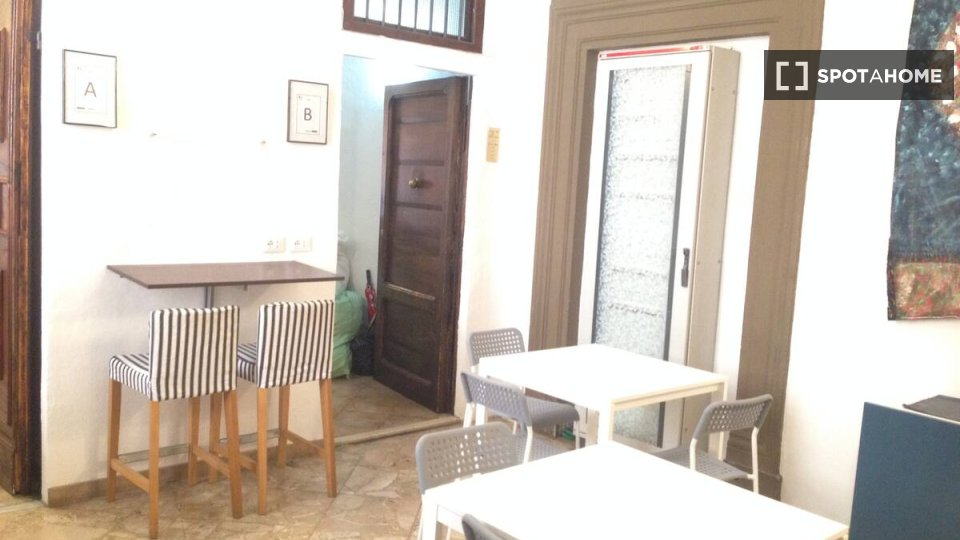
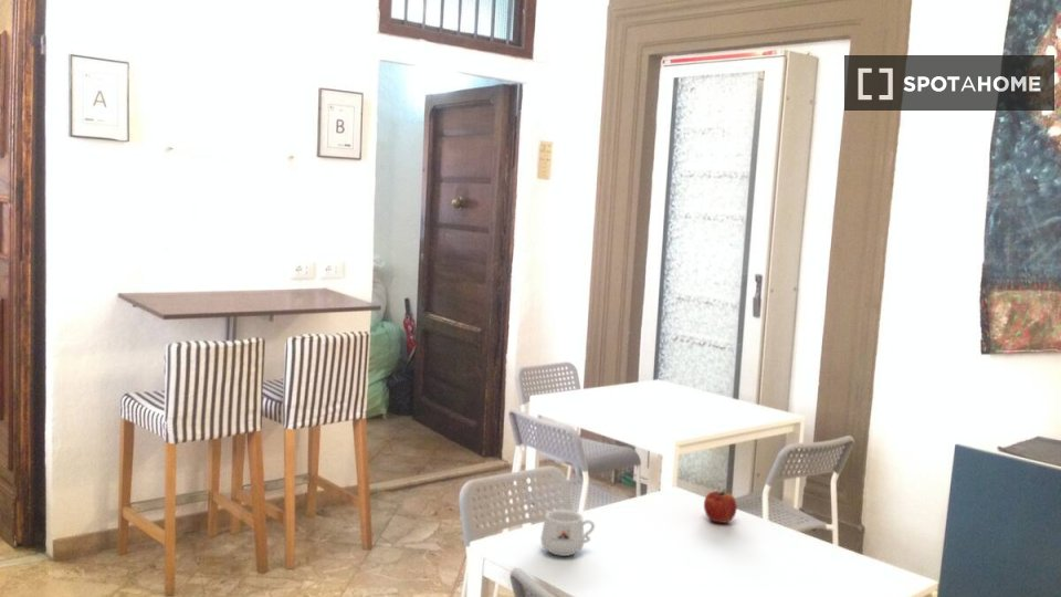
+ mug [539,509,596,557]
+ fruit [703,489,738,524]
